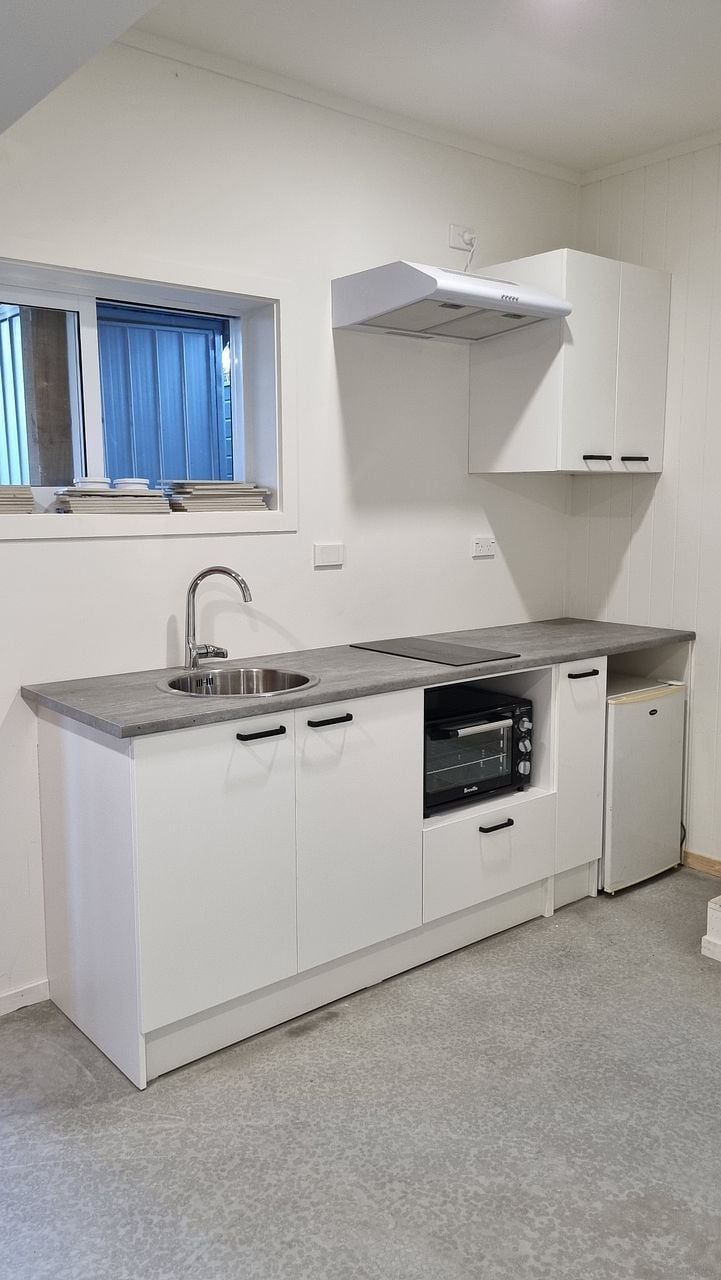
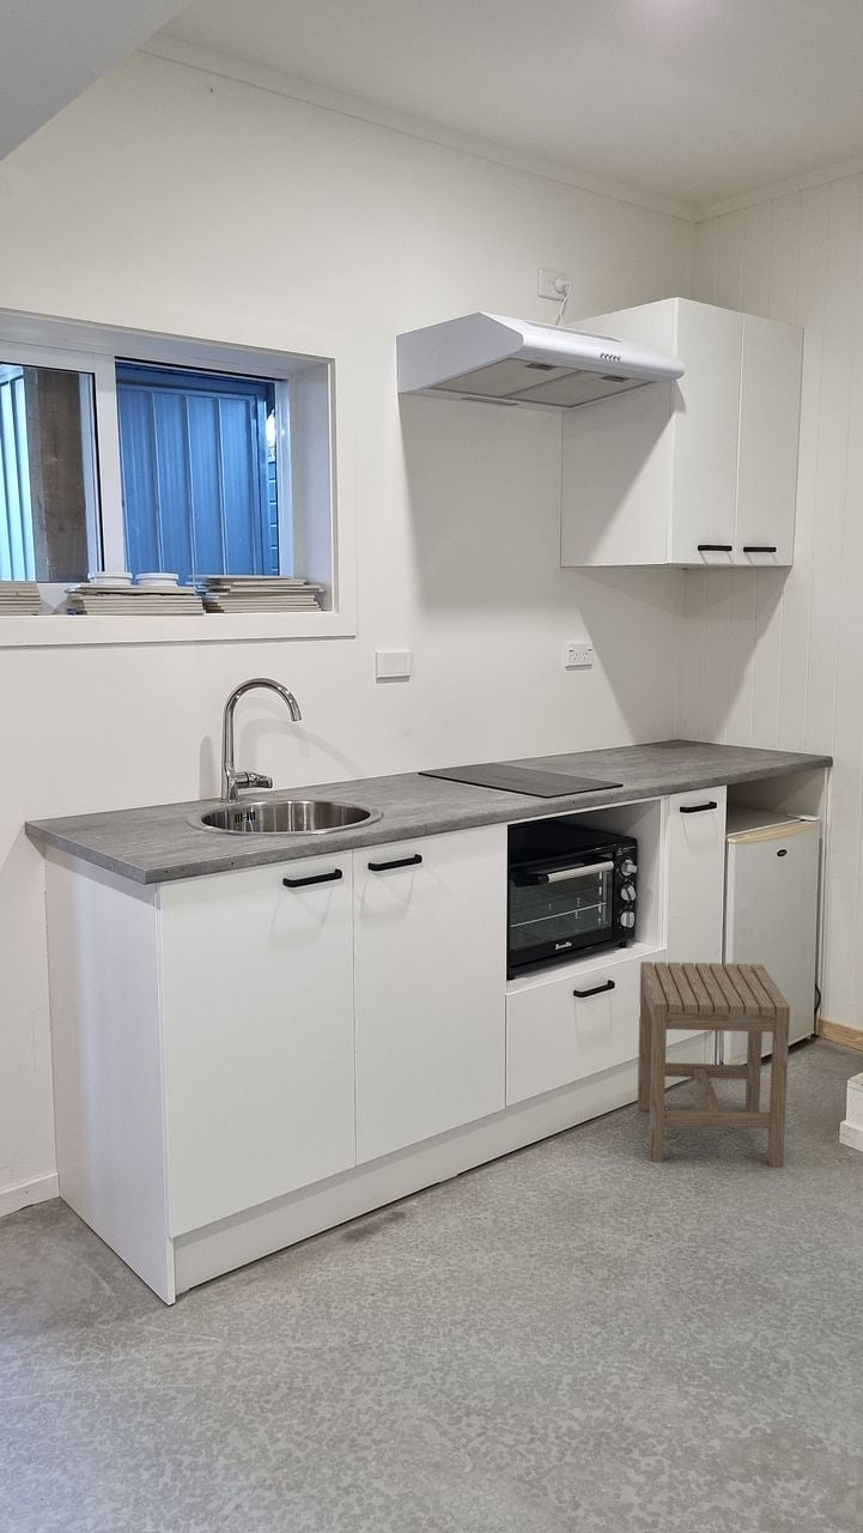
+ stool [637,961,791,1168]
